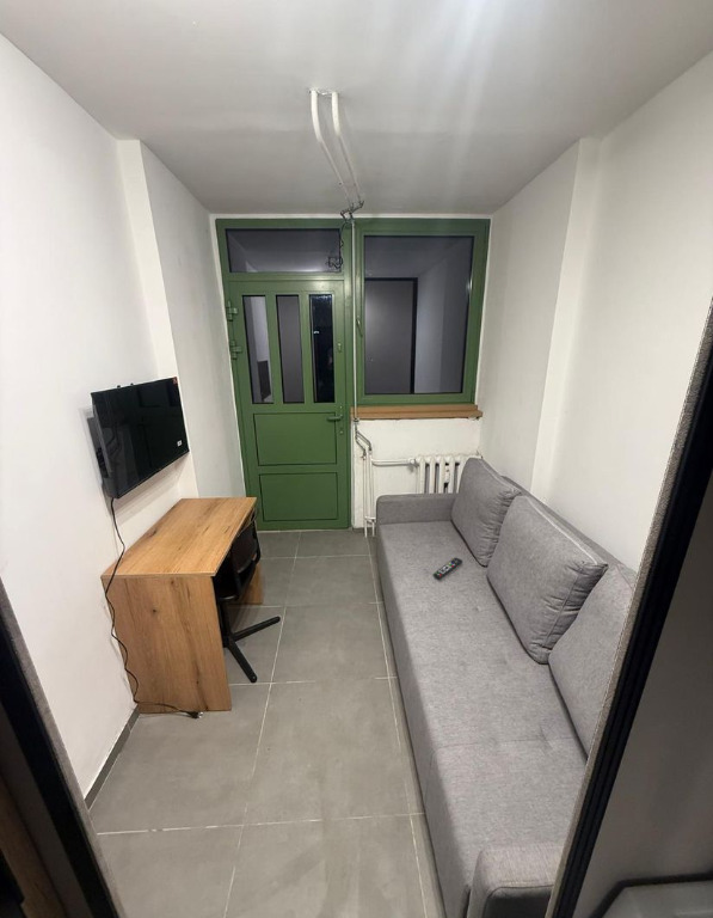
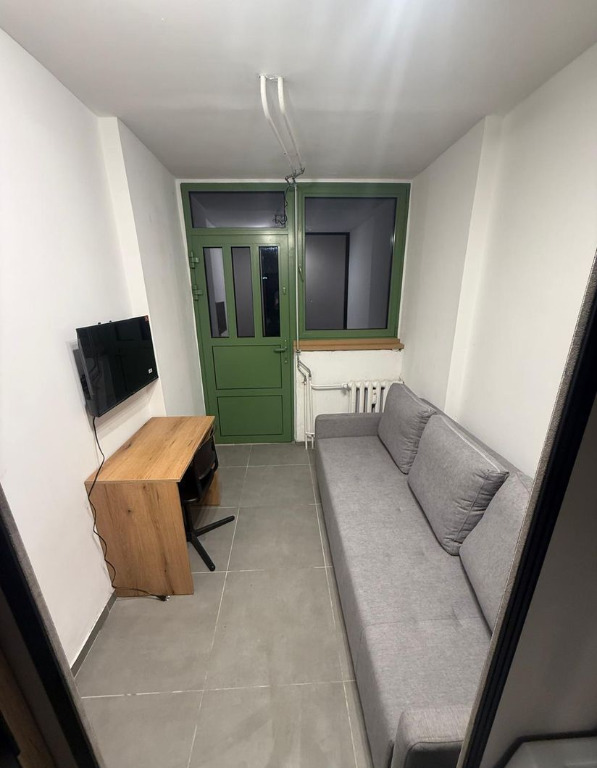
- remote control [432,557,463,581]
